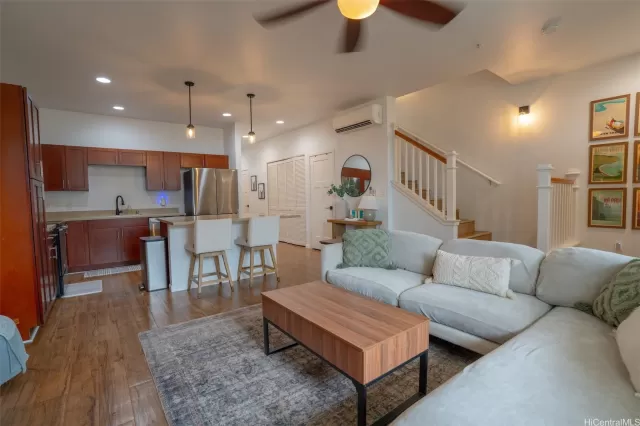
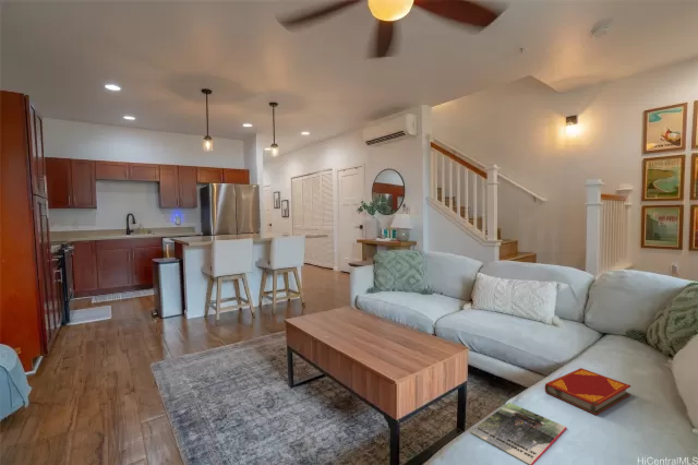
+ magazine [469,402,567,465]
+ hardback book [544,367,631,416]
